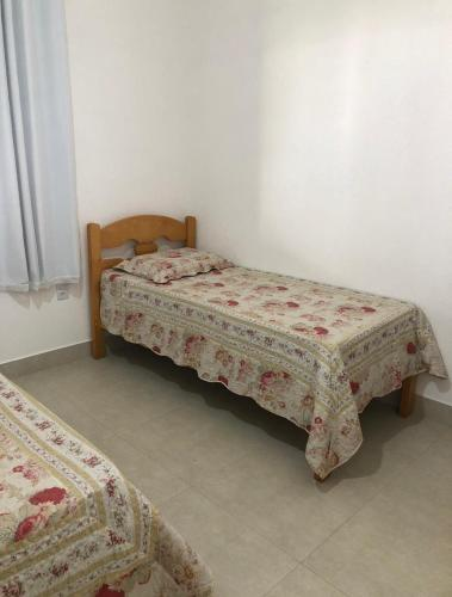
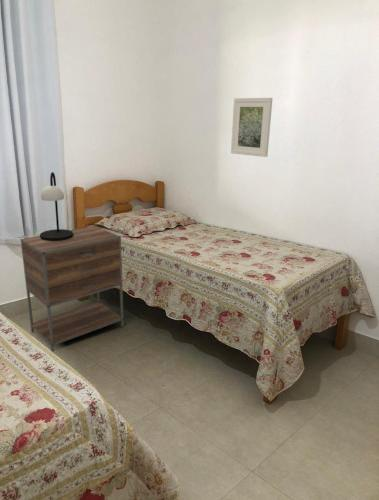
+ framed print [230,97,274,158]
+ table lamp [39,171,73,241]
+ nightstand [20,225,125,353]
